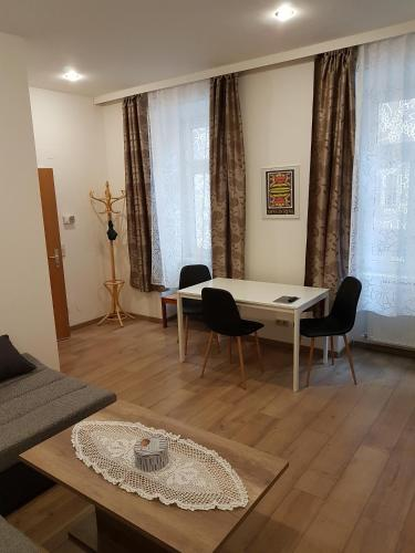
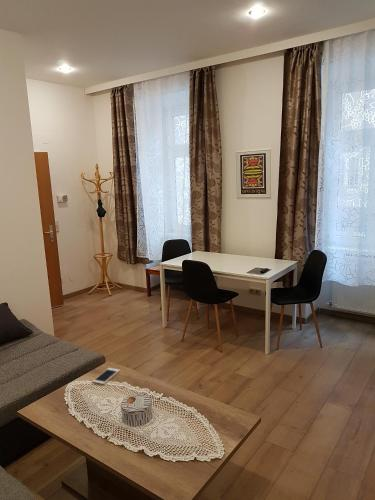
+ cell phone [92,367,121,385]
